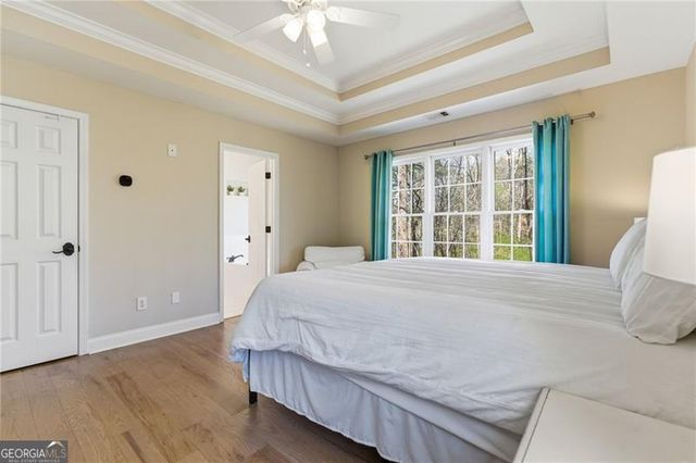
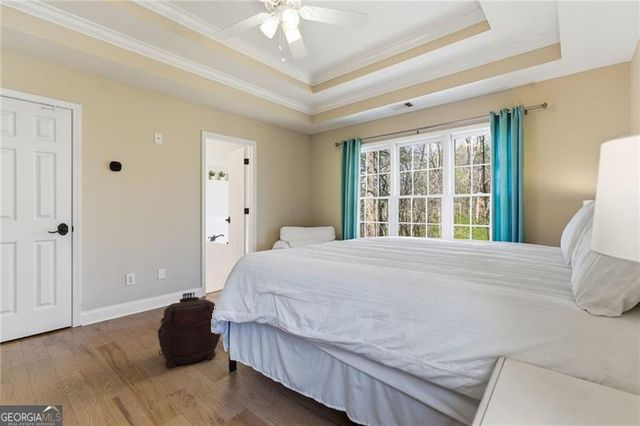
+ backpack [157,291,222,368]
